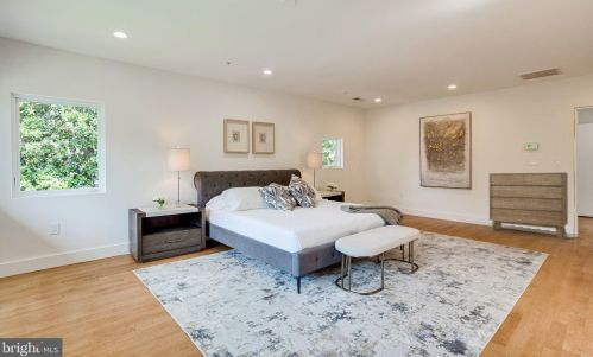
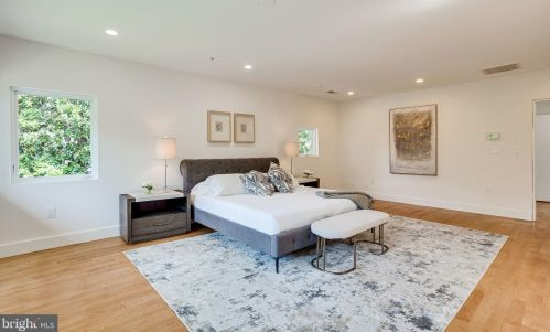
- dresser [488,171,569,240]
